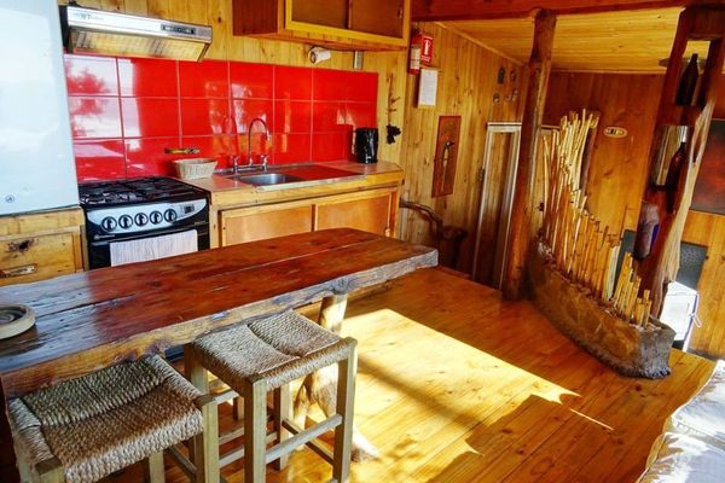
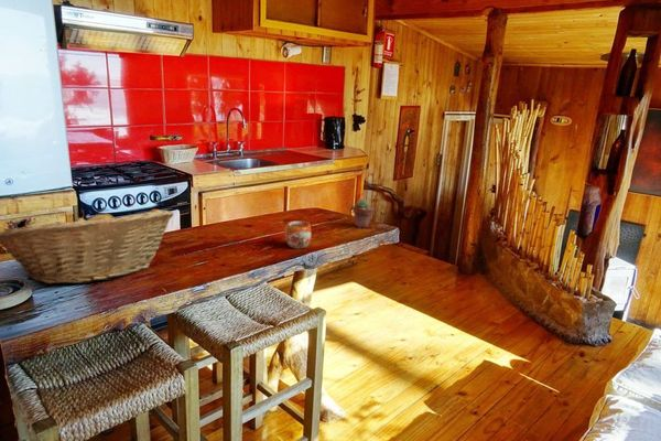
+ mug [284,220,312,249]
+ potted succulent [351,198,375,229]
+ fruit basket [0,208,174,284]
